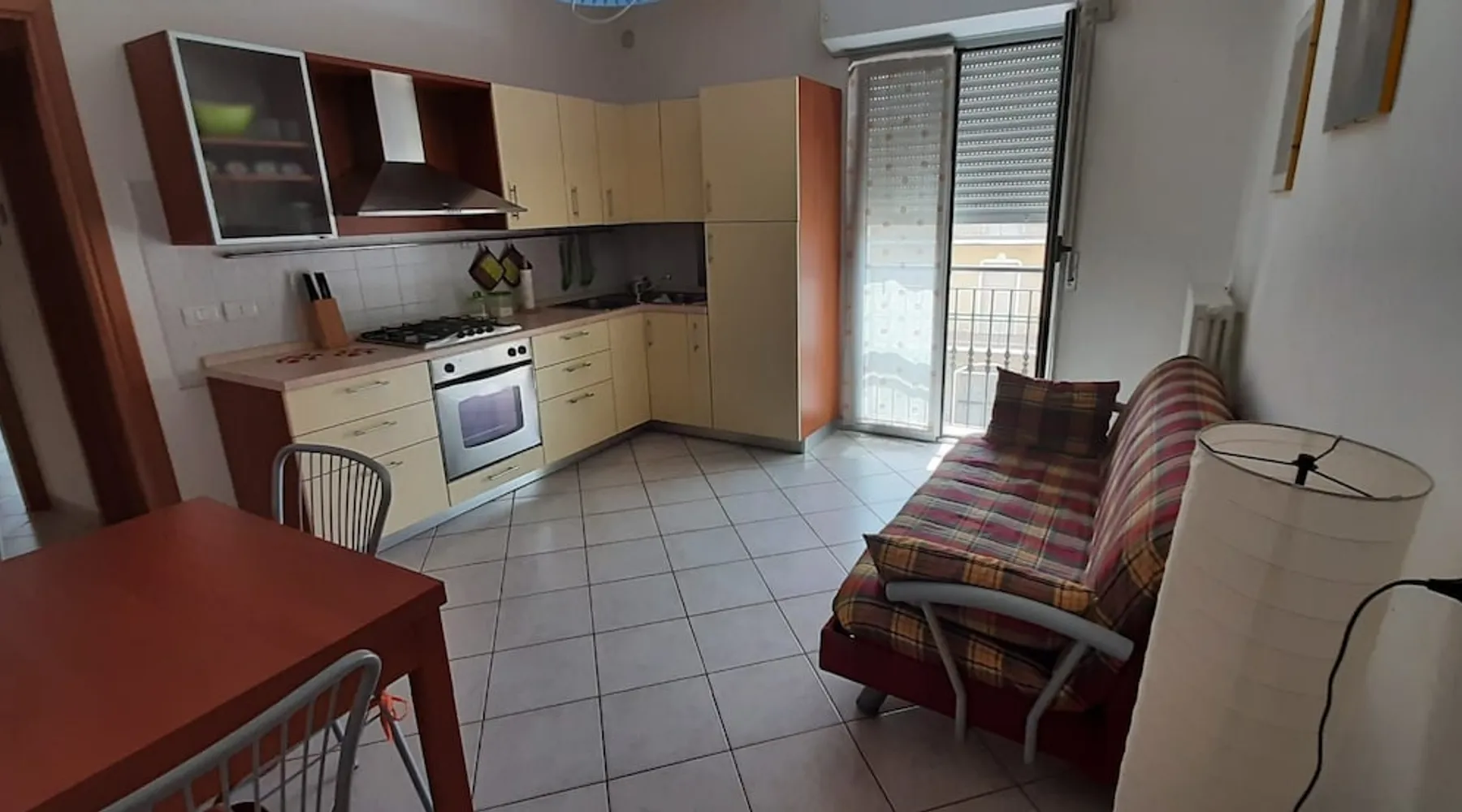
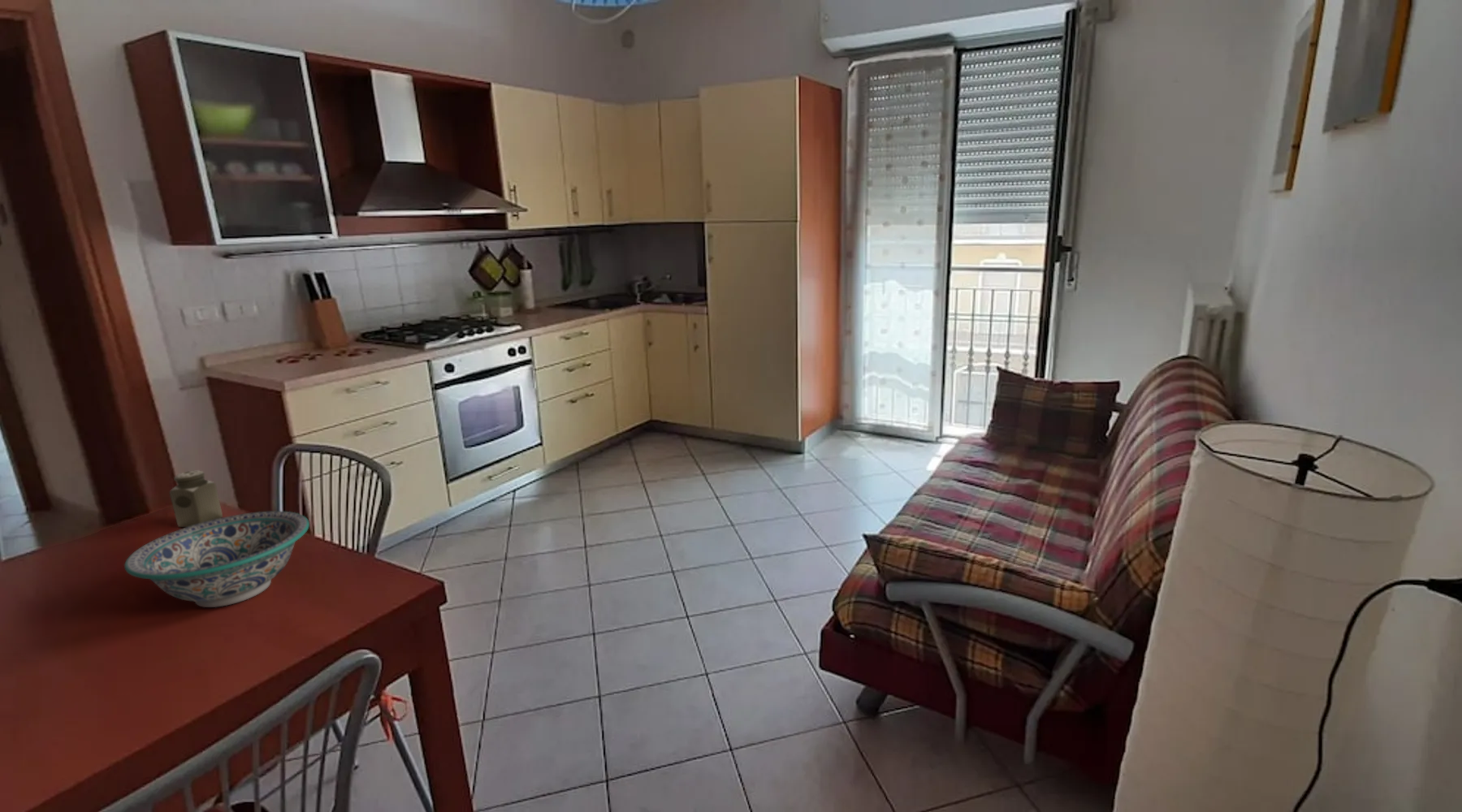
+ salt shaker [168,469,223,528]
+ decorative bowl [123,511,310,608]
